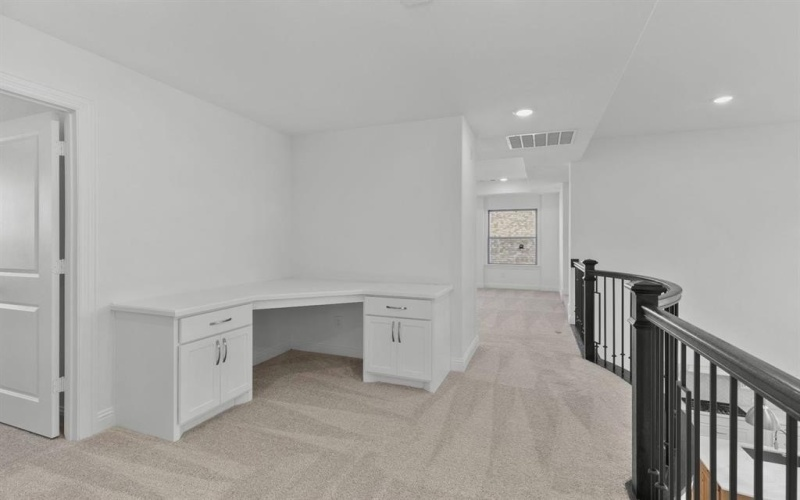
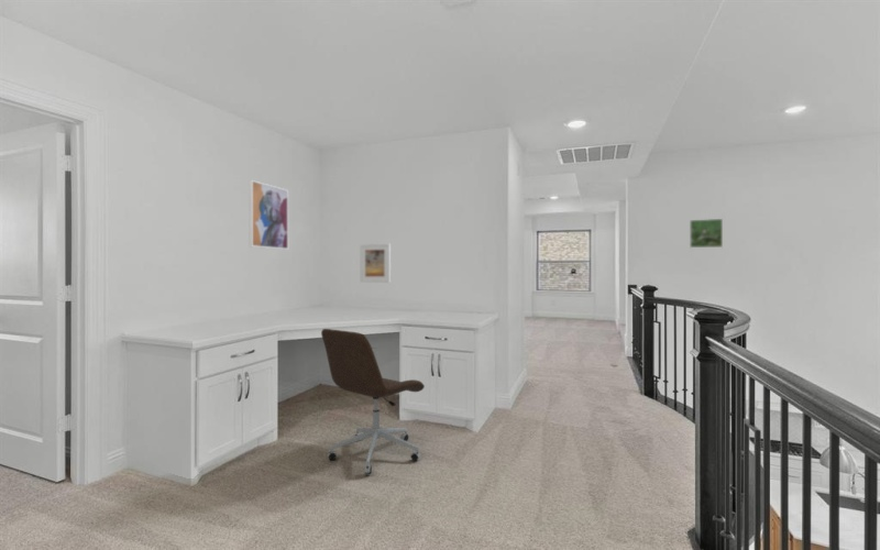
+ office chair [320,328,426,475]
+ wall art [248,179,289,251]
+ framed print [689,218,724,249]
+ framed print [359,242,392,284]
